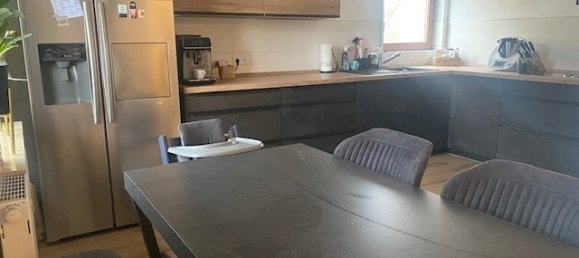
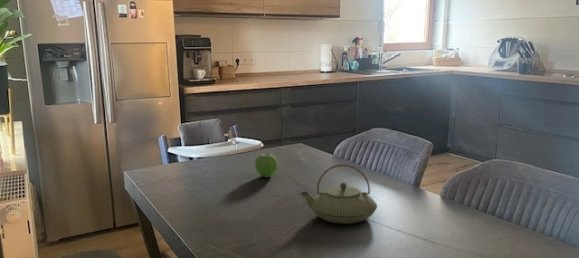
+ fruit [254,153,279,178]
+ teapot [300,164,378,225]
